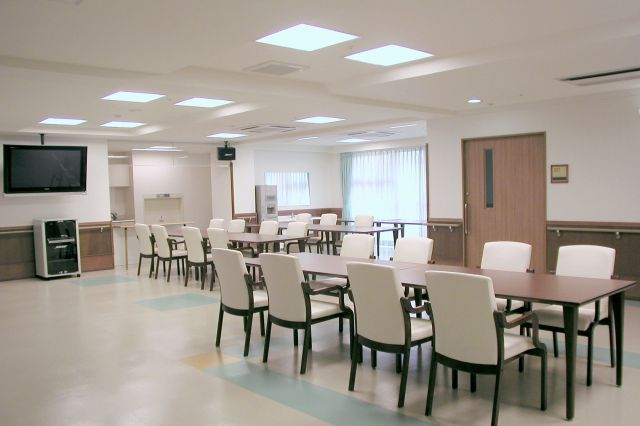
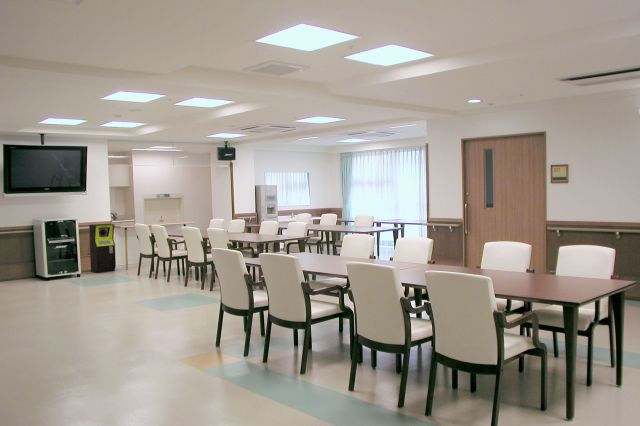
+ storage cabinet [88,223,117,274]
